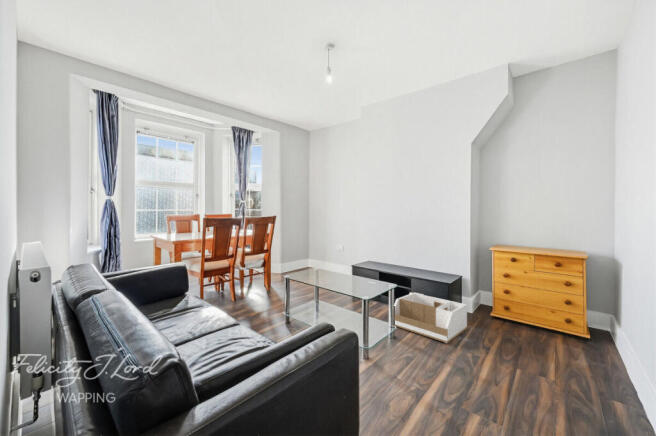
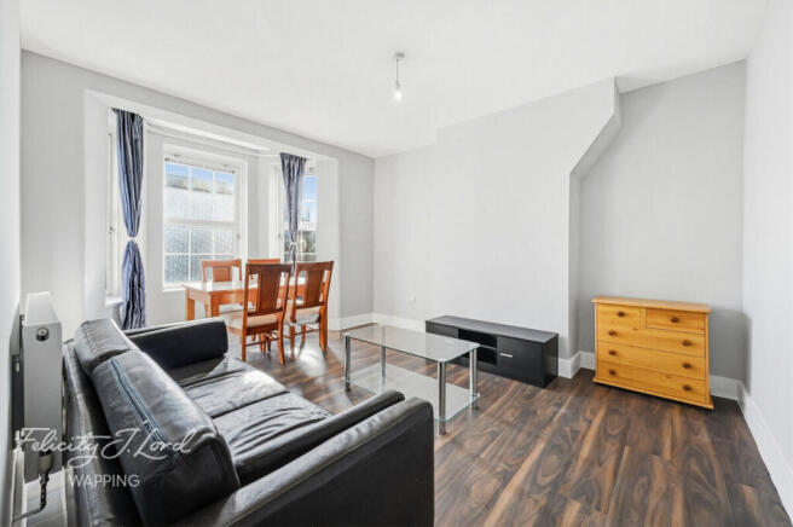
- storage bin [393,291,468,344]
